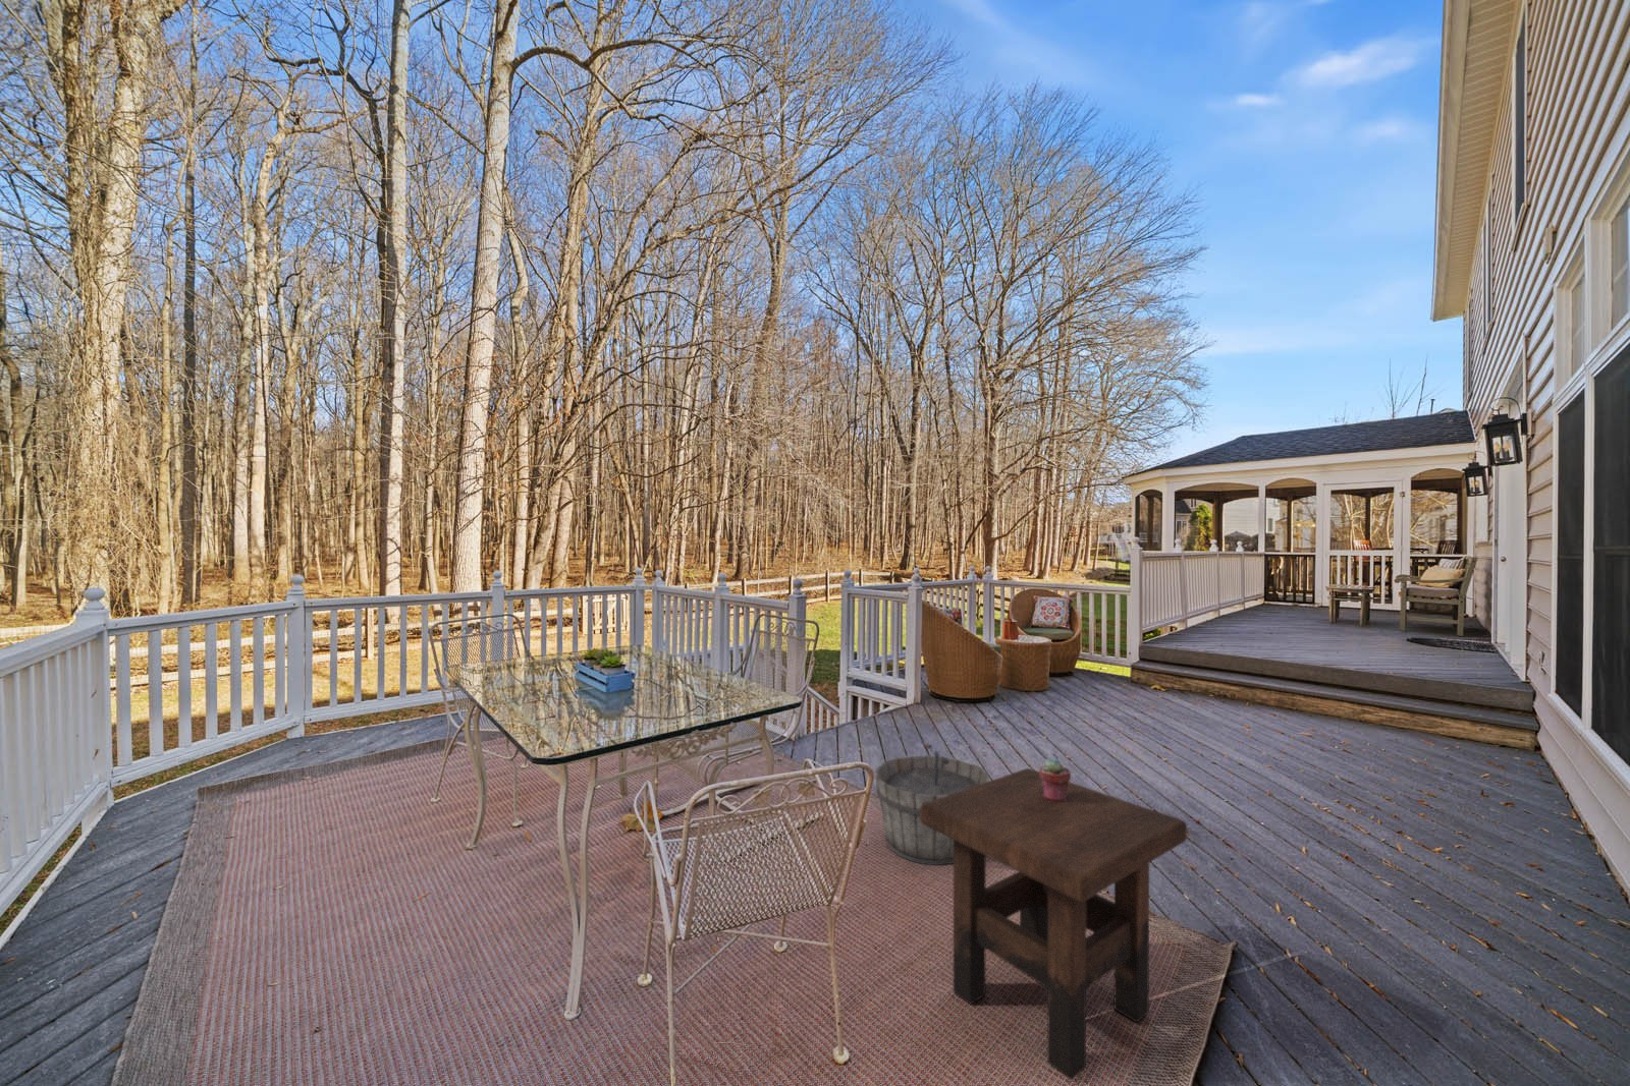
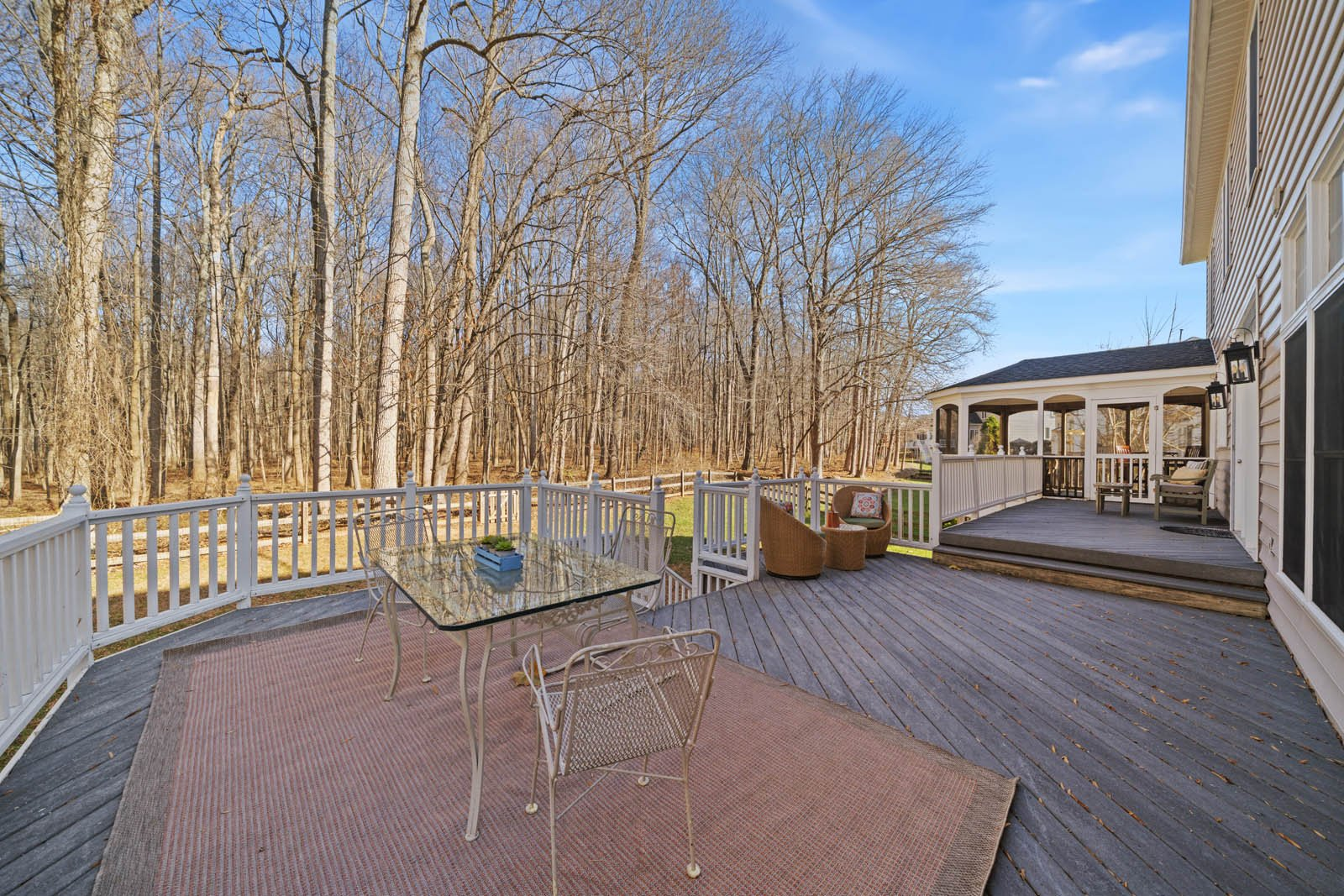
- side table [921,767,1187,1080]
- potted succulent [1038,758,1072,801]
- wooden bucket [874,744,990,867]
